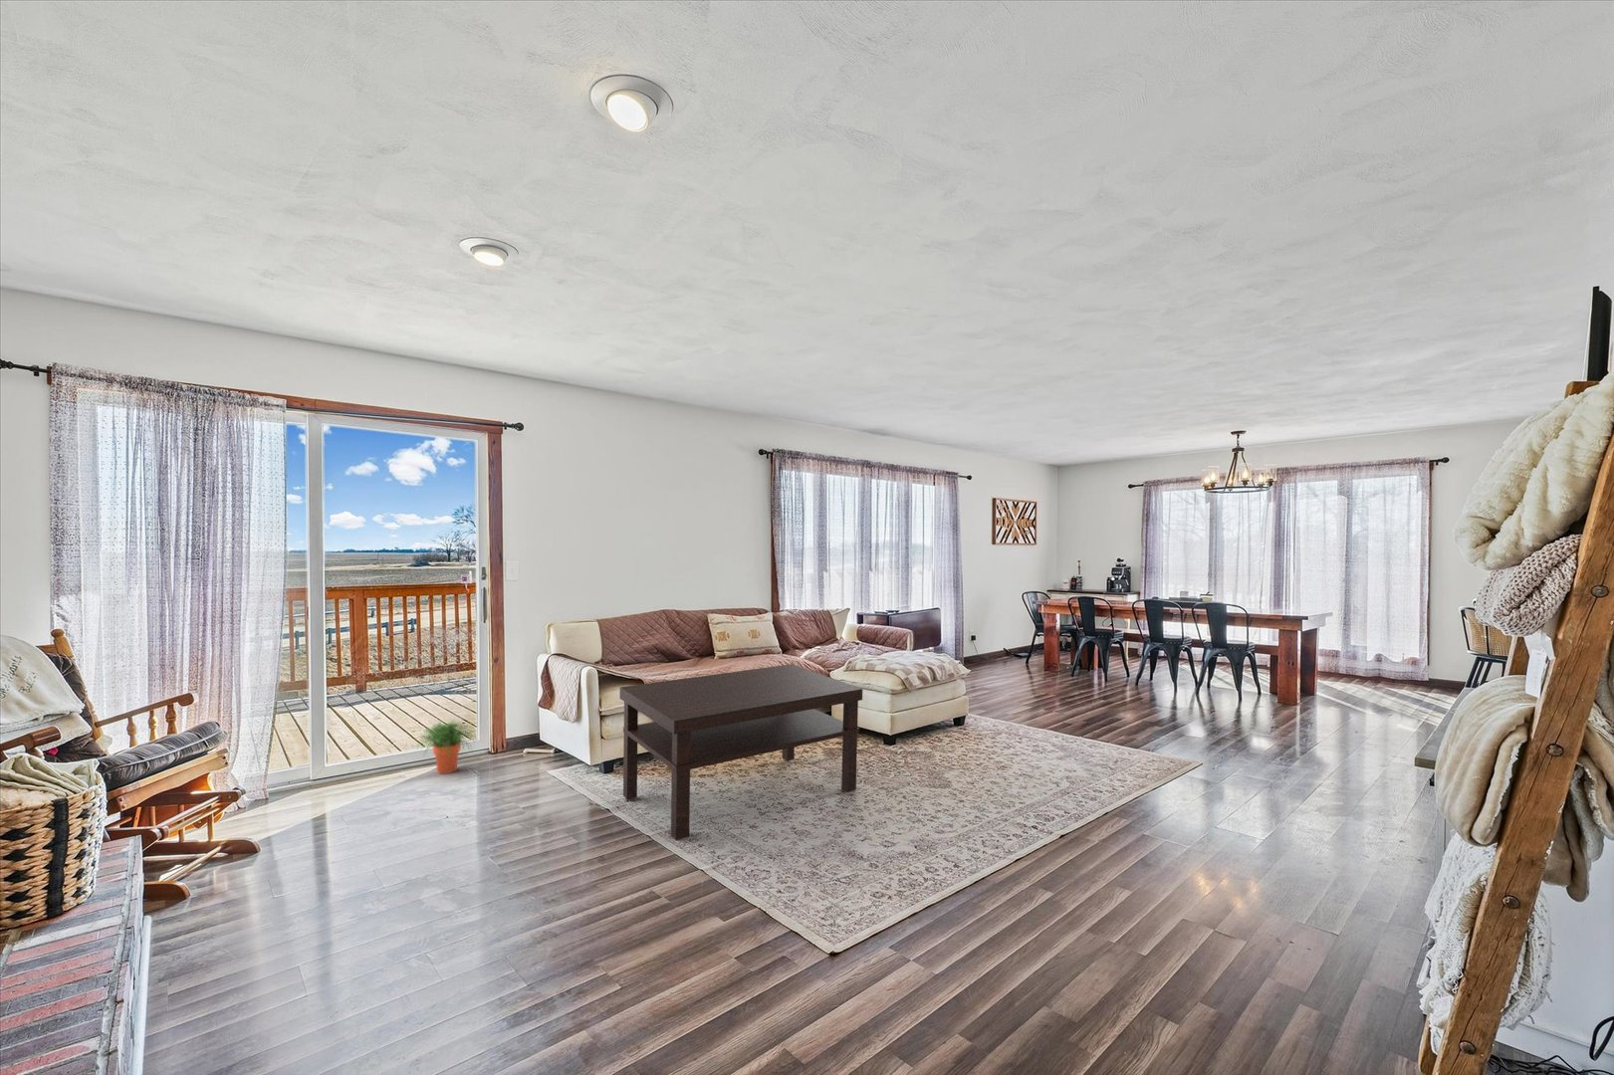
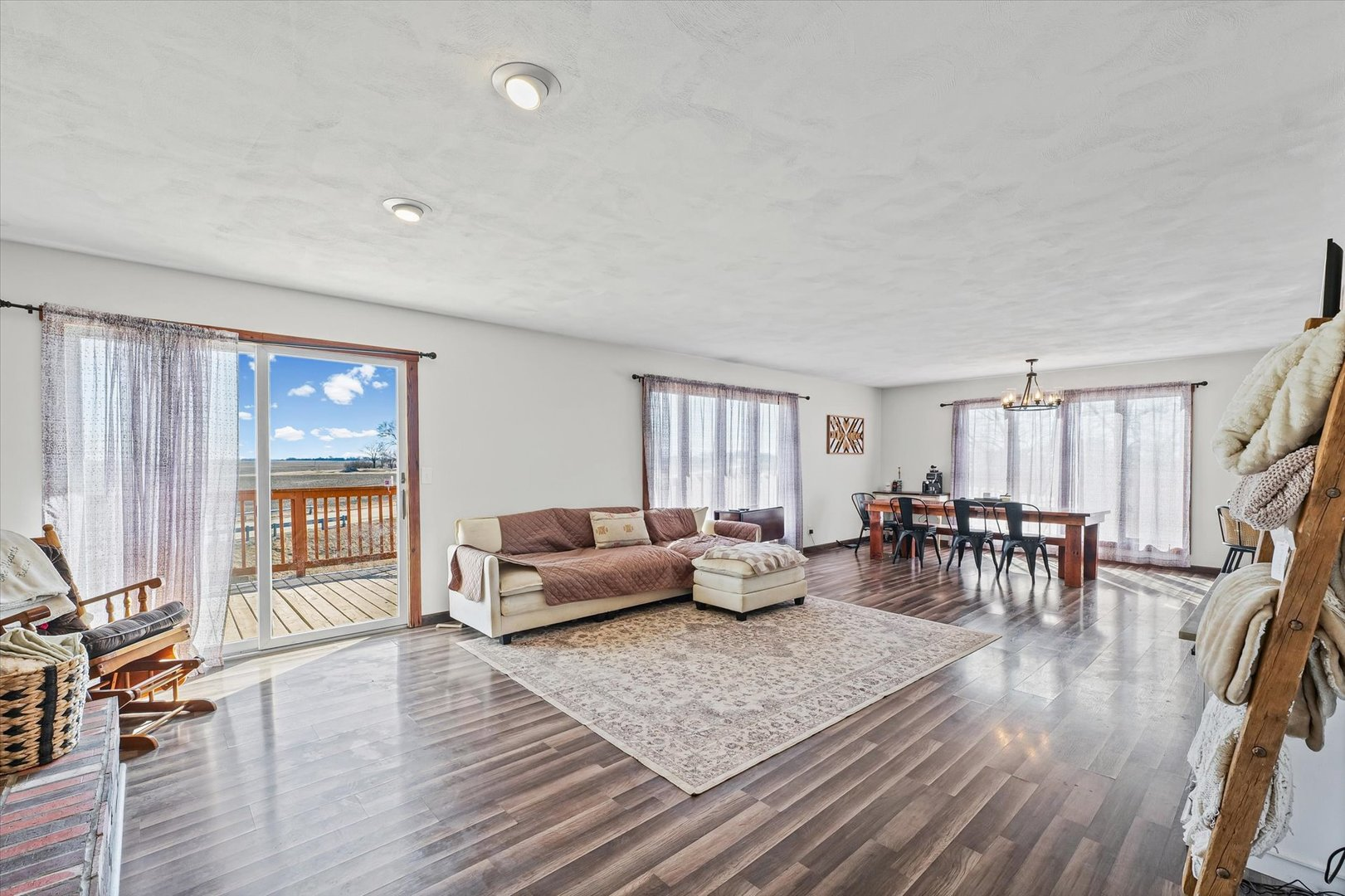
- coffee table [618,663,863,841]
- potted plant [414,720,478,774]
